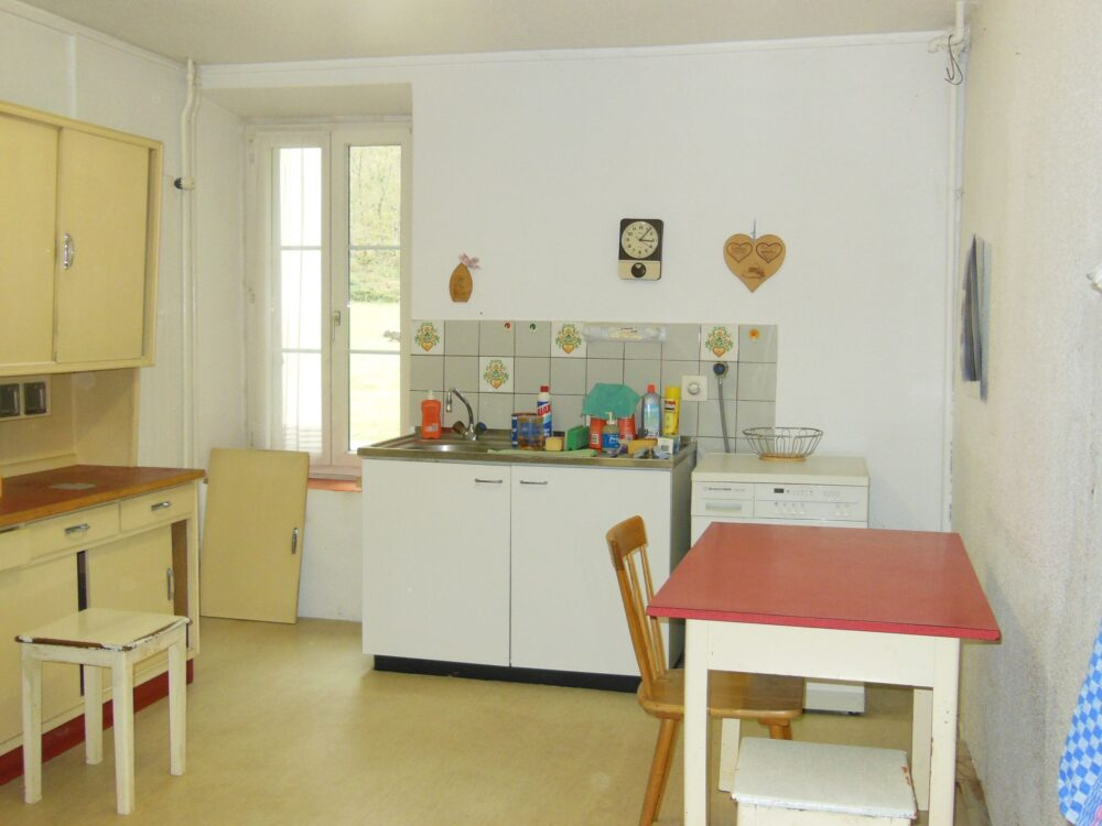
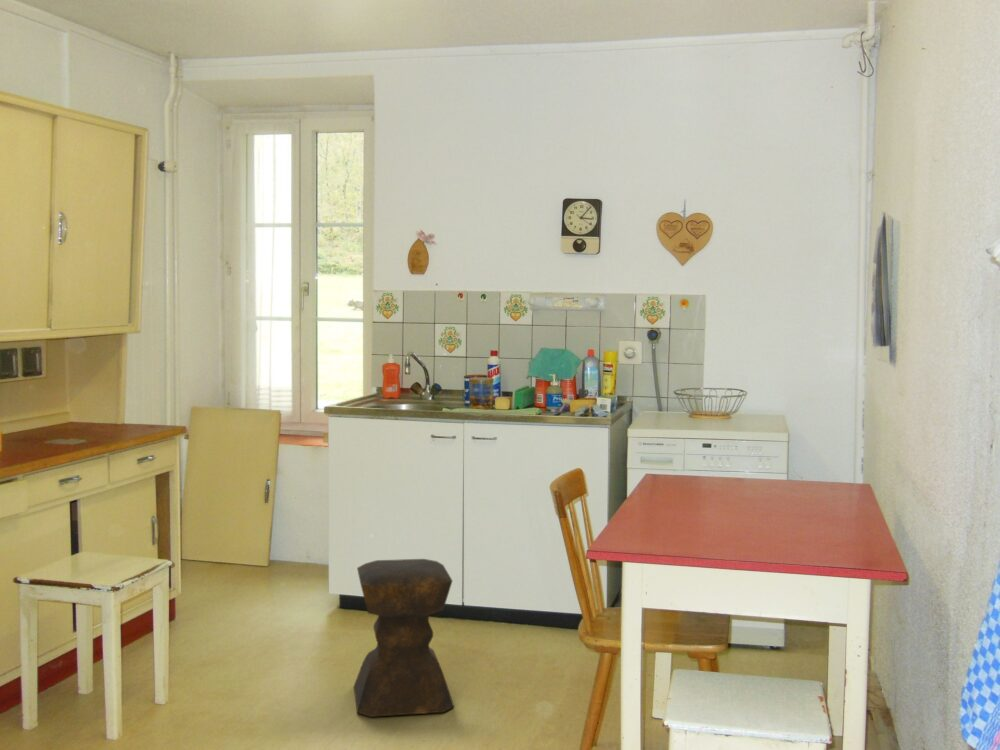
+ stool [353,558,455,718]
